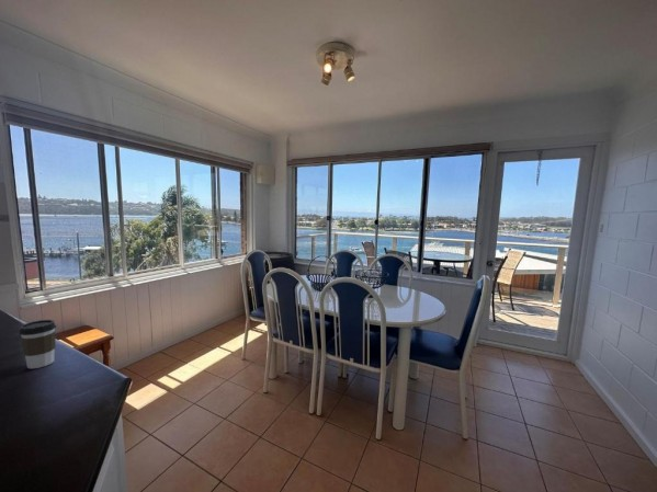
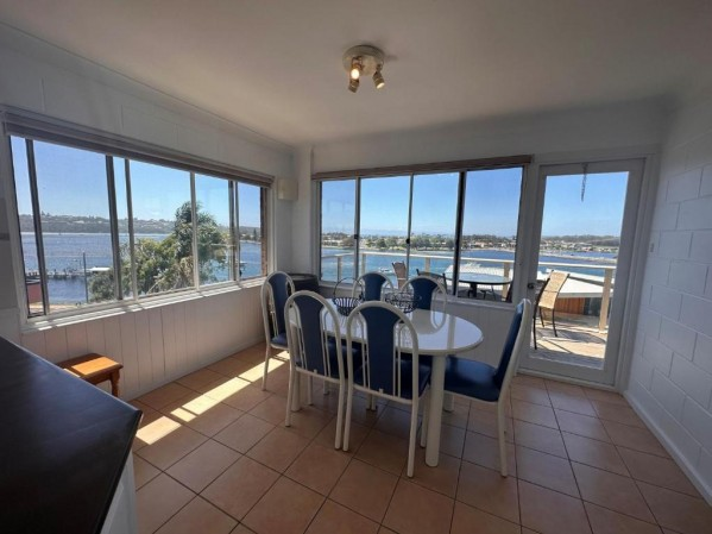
- coffee cup [19,319,57,369]
